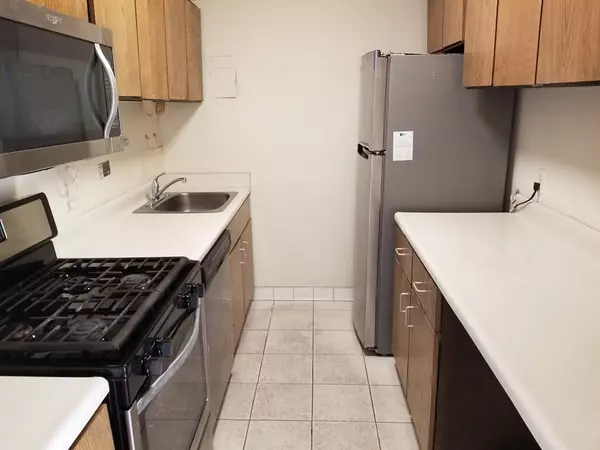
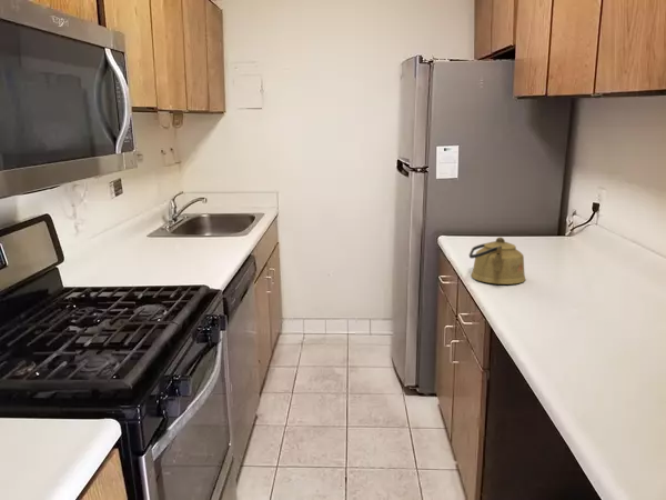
+ kettle [468,237,527,286]
